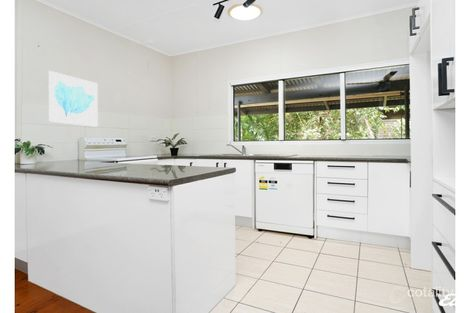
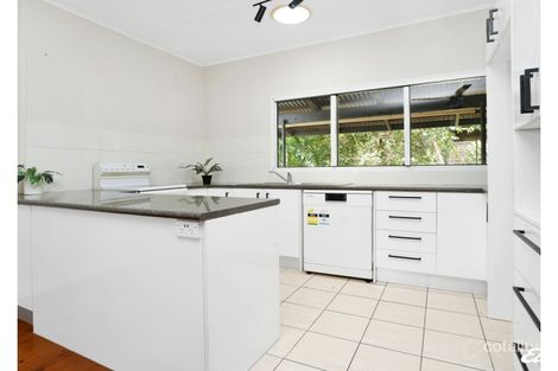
- wall art [48,70,99,128]
